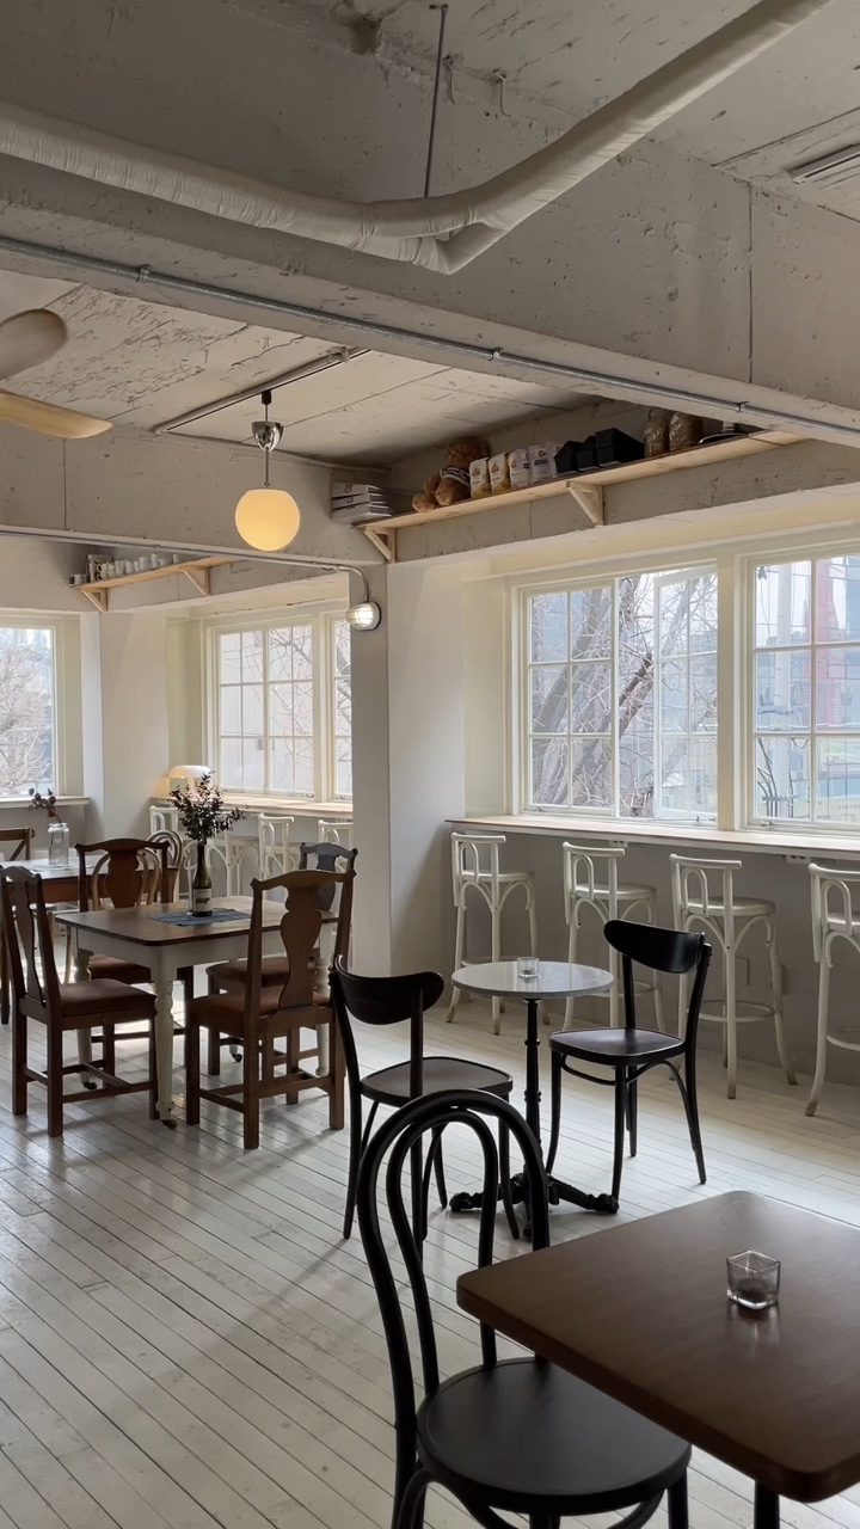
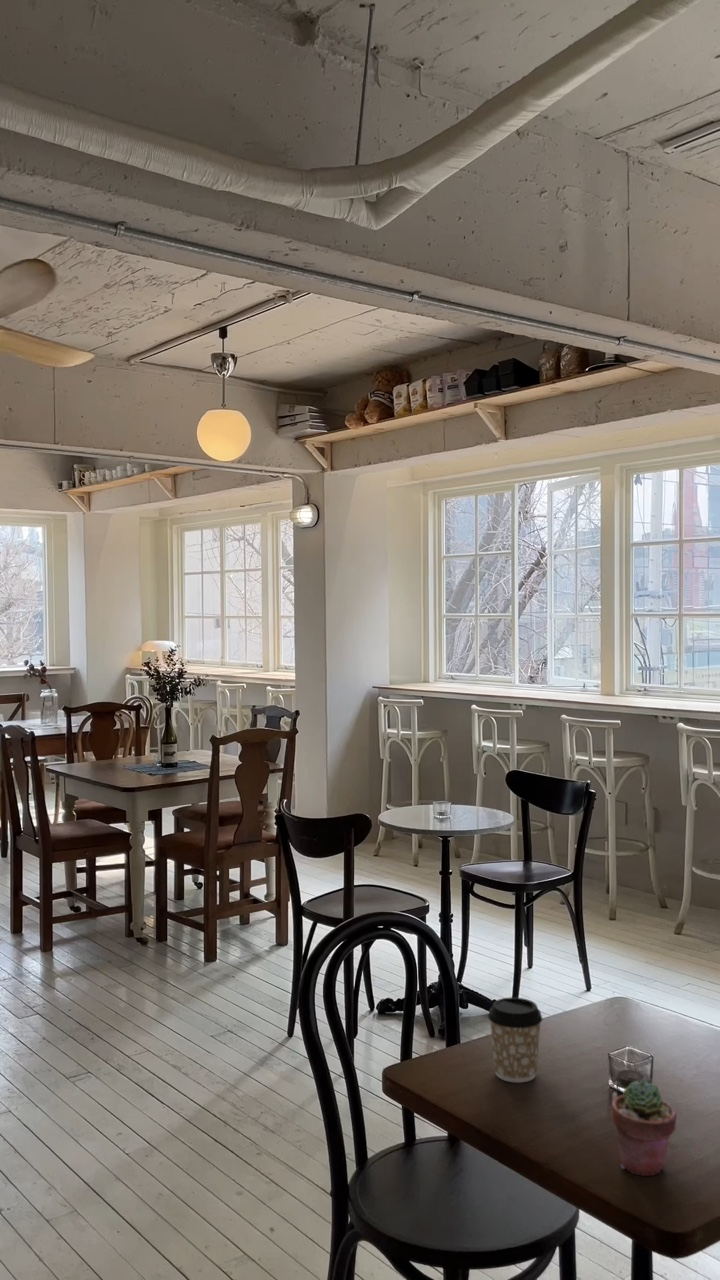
+ potted succulent [611,1079,678,1177]
+ coffee cup [487,996,543,1084]
